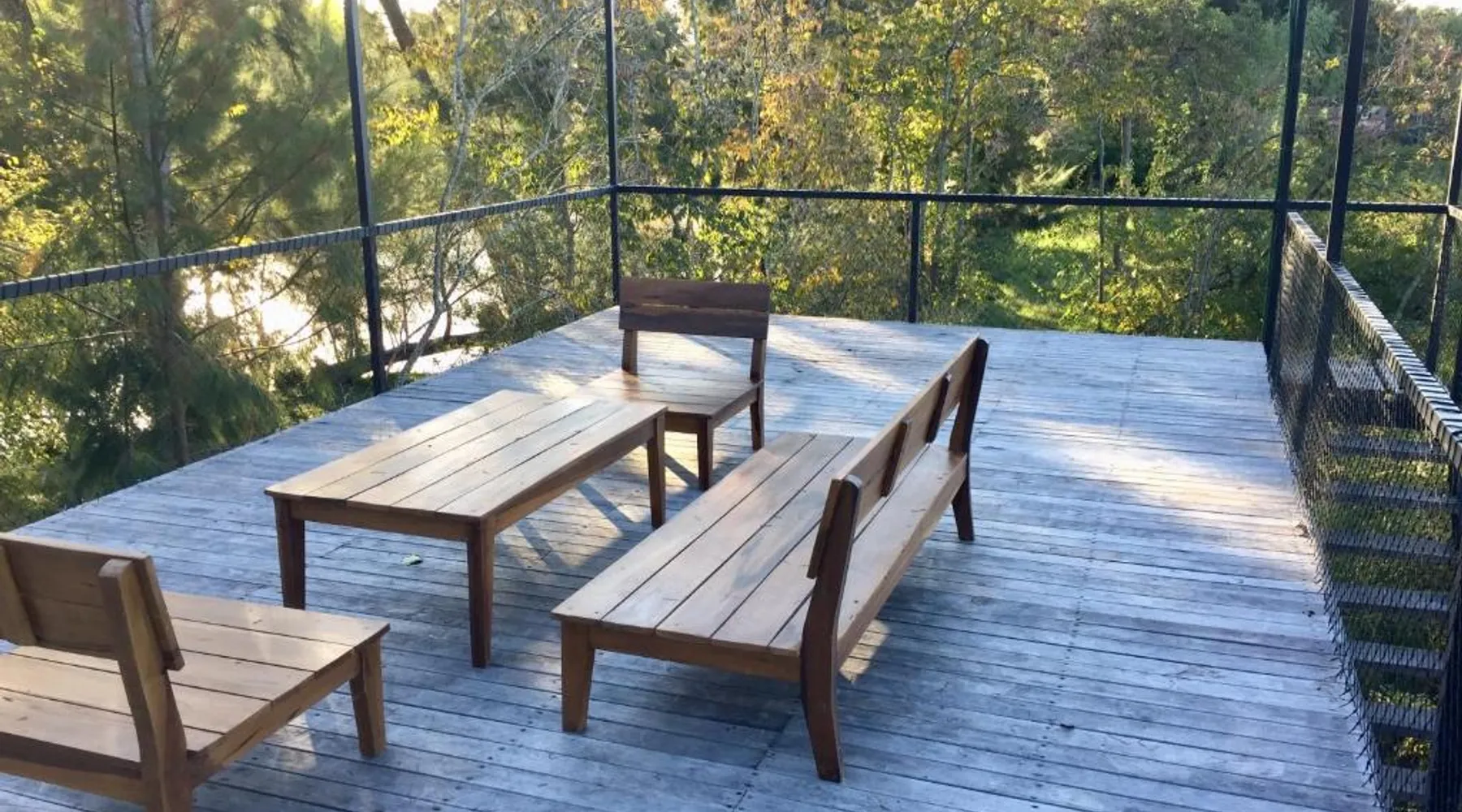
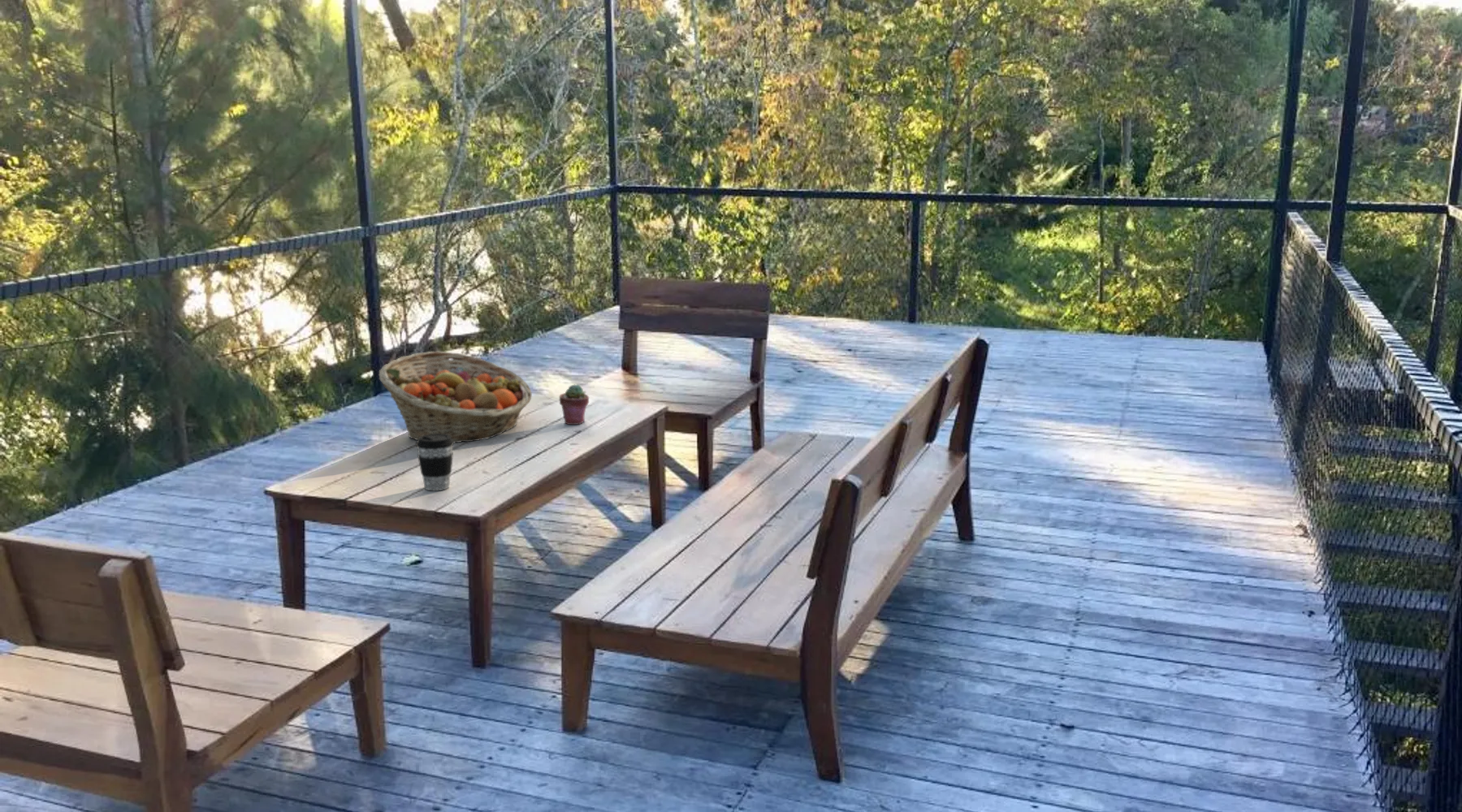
+ potted succulent [559,383,590,425]
+ fruit basket [378,351,533,443]
+ coffee cup [415,434,455,491]
